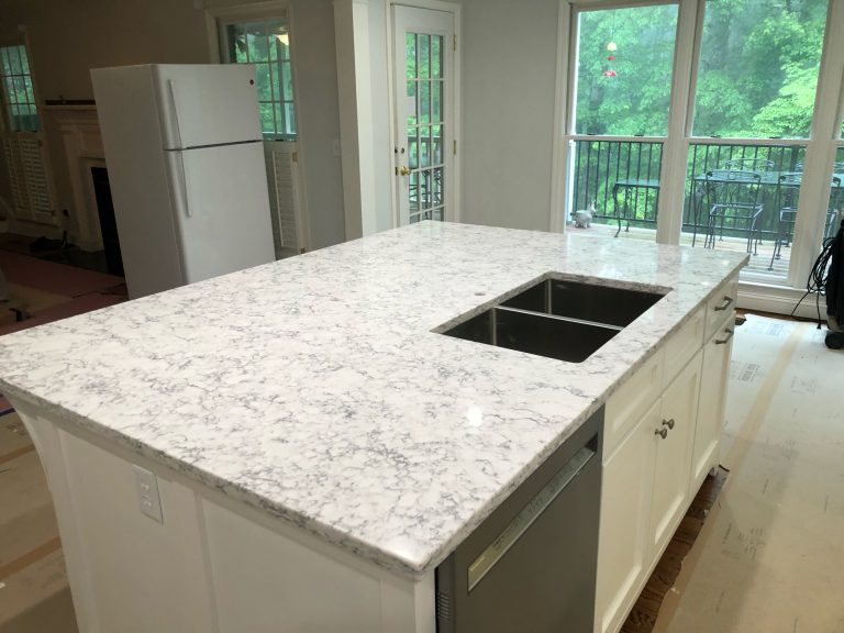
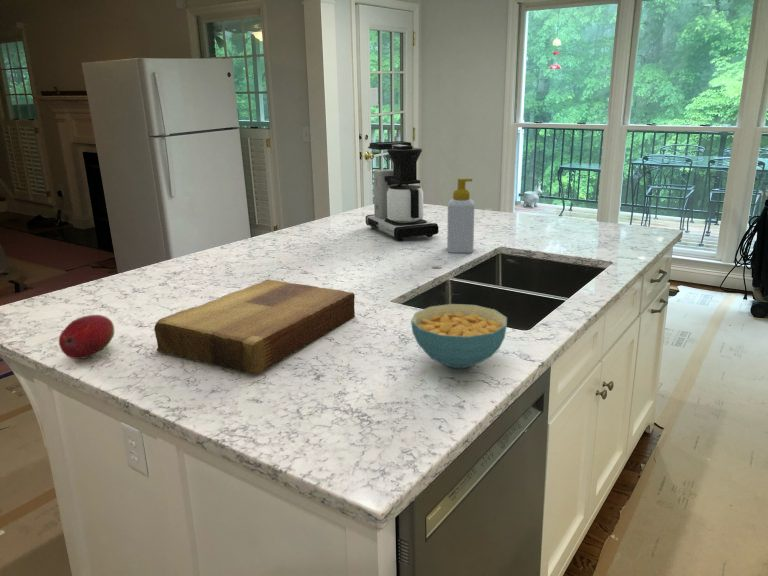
+ cereal bowl [410,303,508,369]
+ cutting board [153,279,356,375]
+ soap bottle [446,177,475,254]
+ fruit [58,314,115,360]
+ coffee maker [365,140,440,241]
